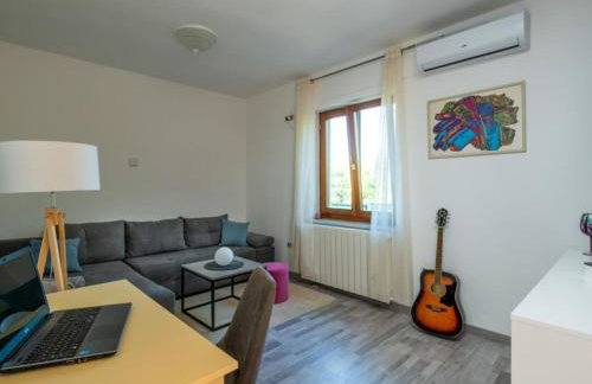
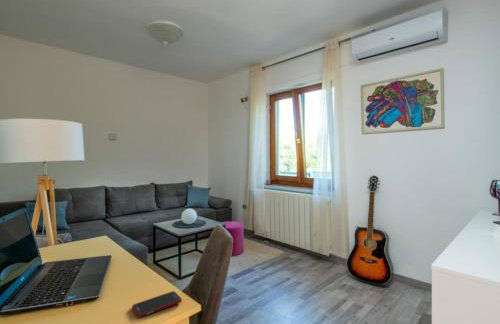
+ cell phone [131,290,183,319]
